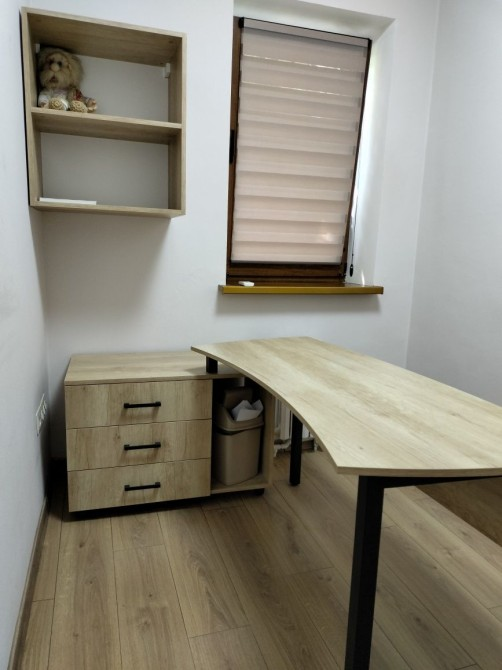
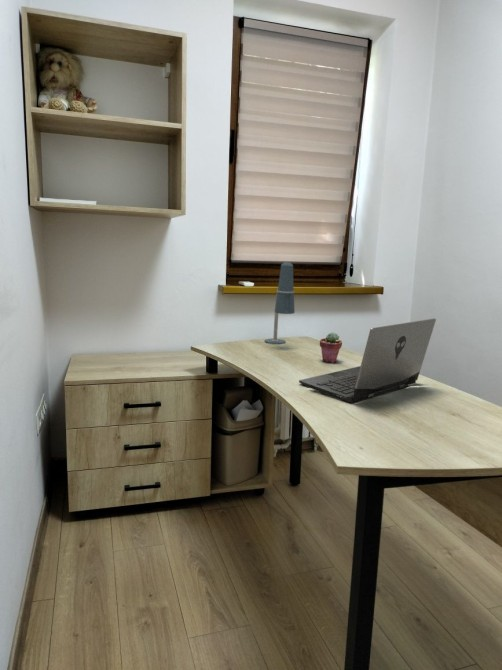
+ laptop [298,318,437,404]
+ desk lamp [263,261,296,345]
+ potted succulent [319,331,343,364]
